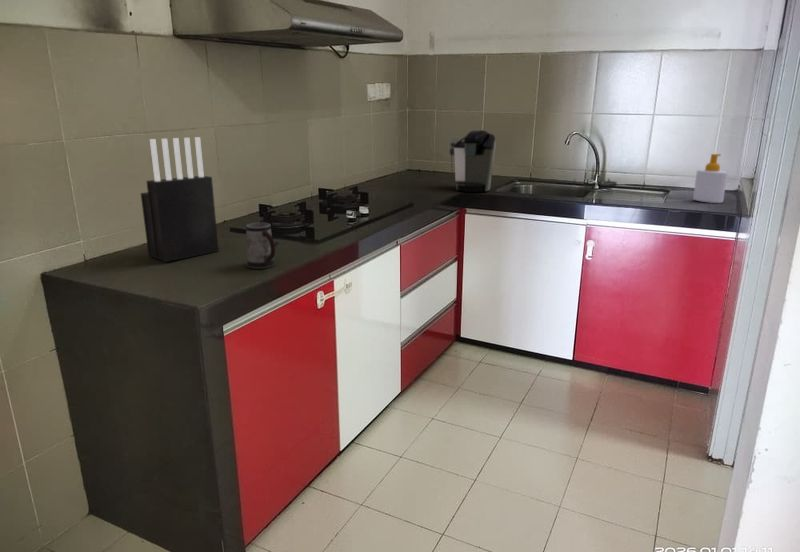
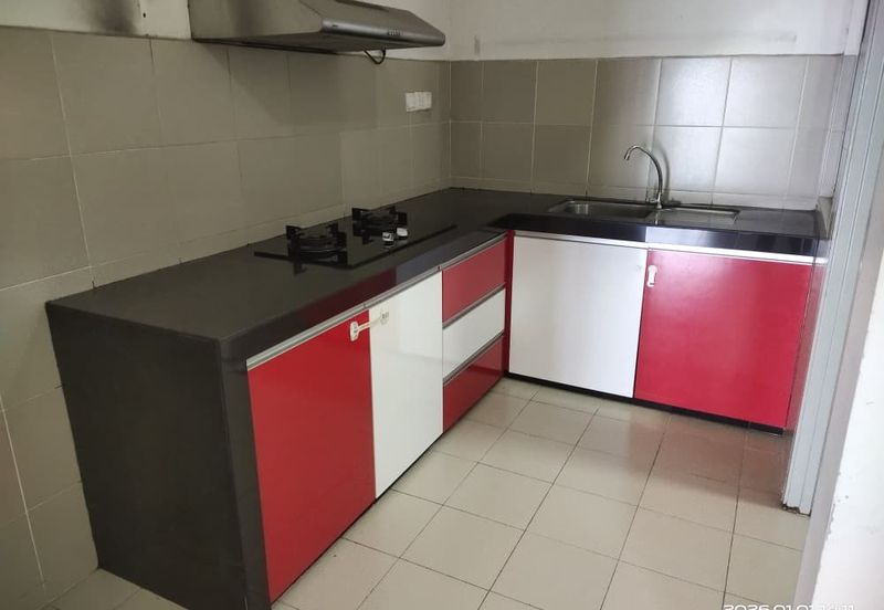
- knife block [140,136,220,263]
- soap bottle [692,153,729,204]
- mug [245,222,277,270]
- coffee maker [447,129,496,193]
